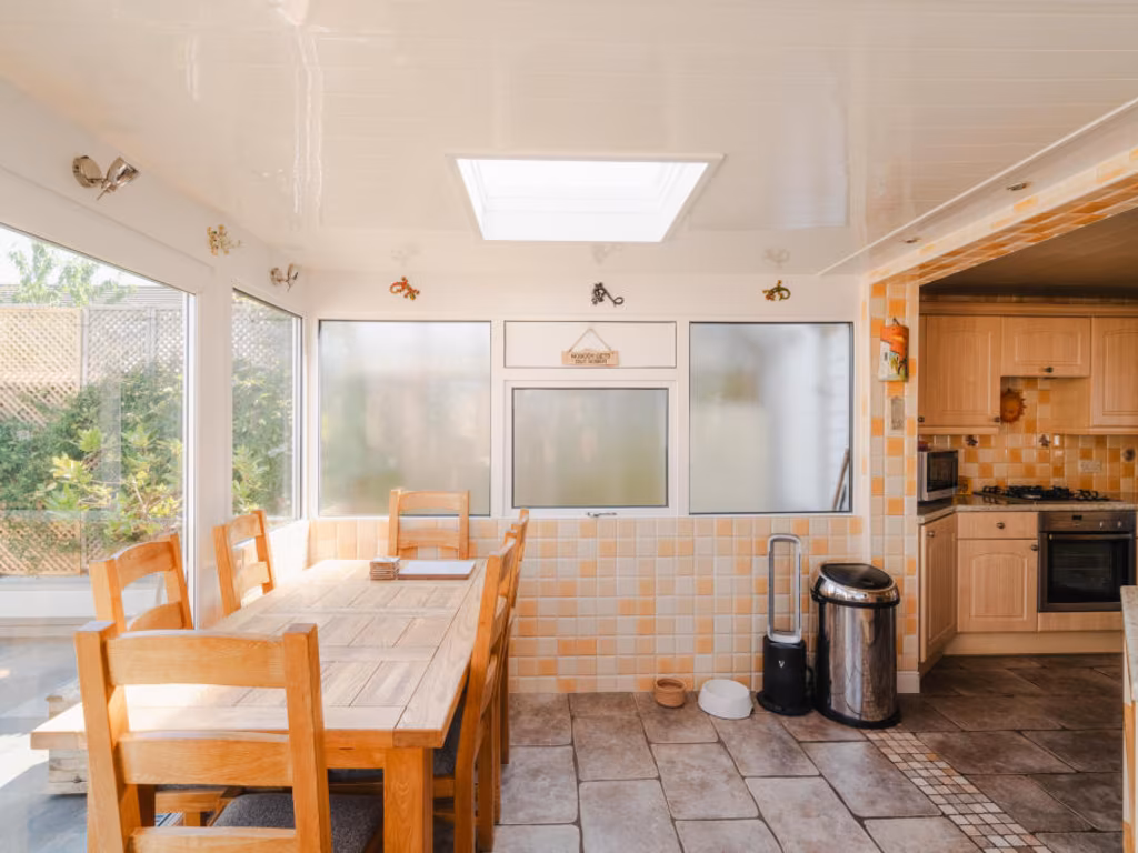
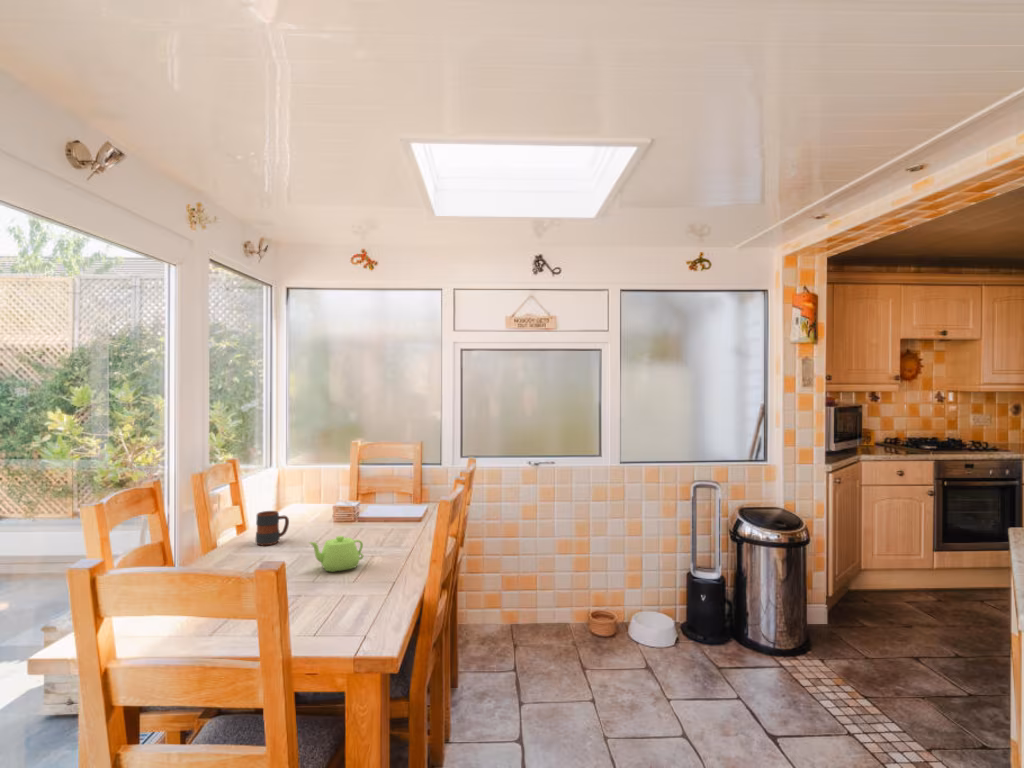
+ mug [255,510,290,546]
+ teapot [307,535,364,573]
